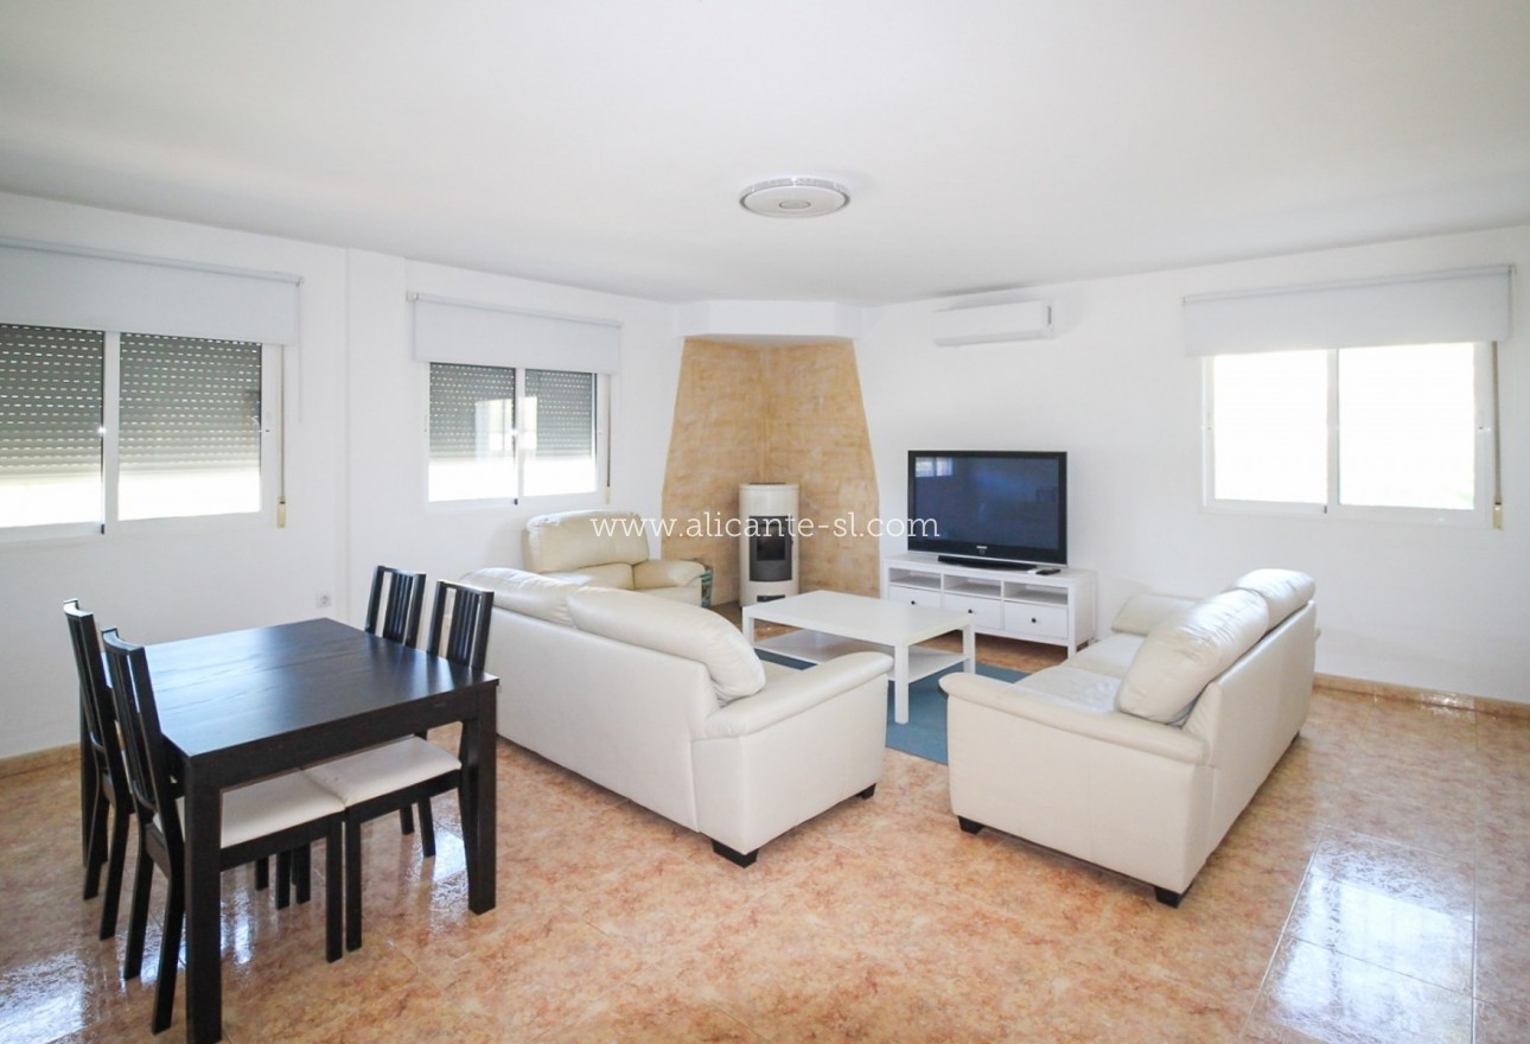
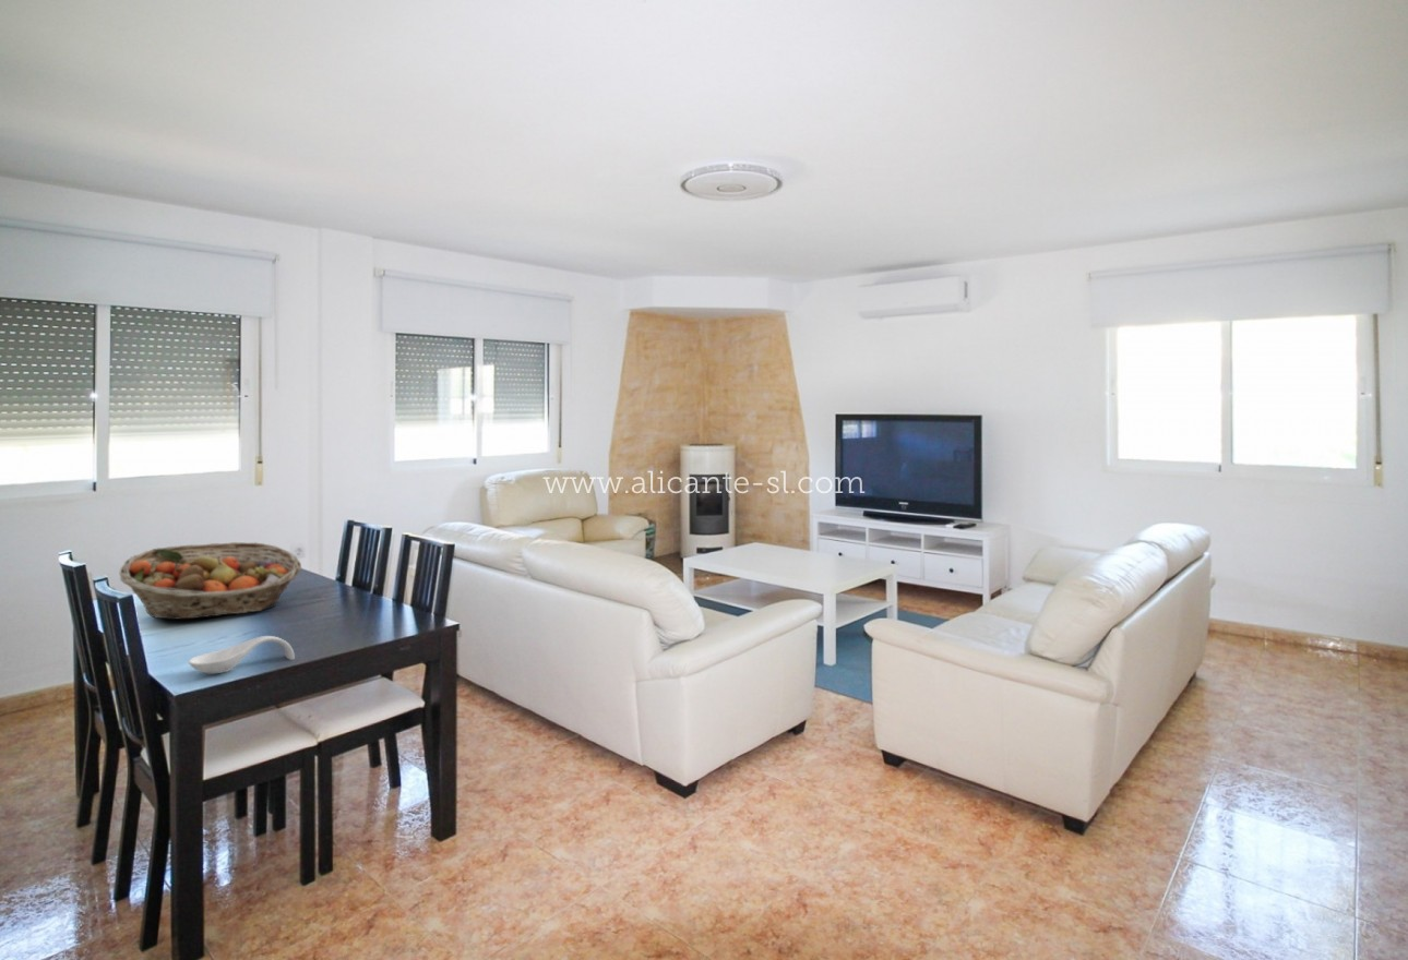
+ fruit basket [119,541,302,621]
+ spoon rest [188,635,296,674]
